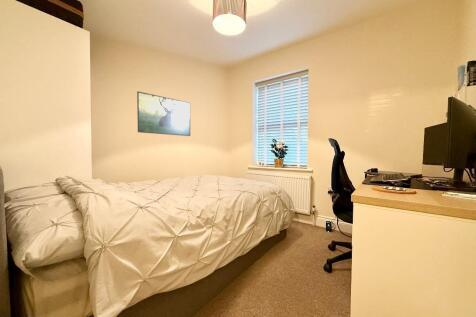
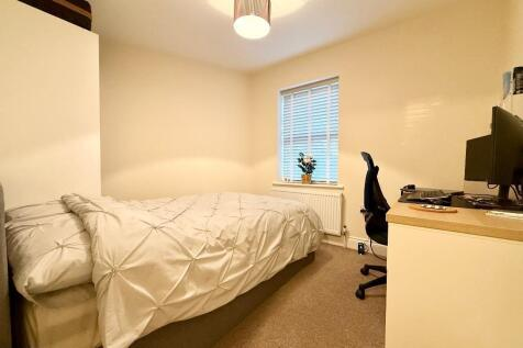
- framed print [136,90,191,137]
